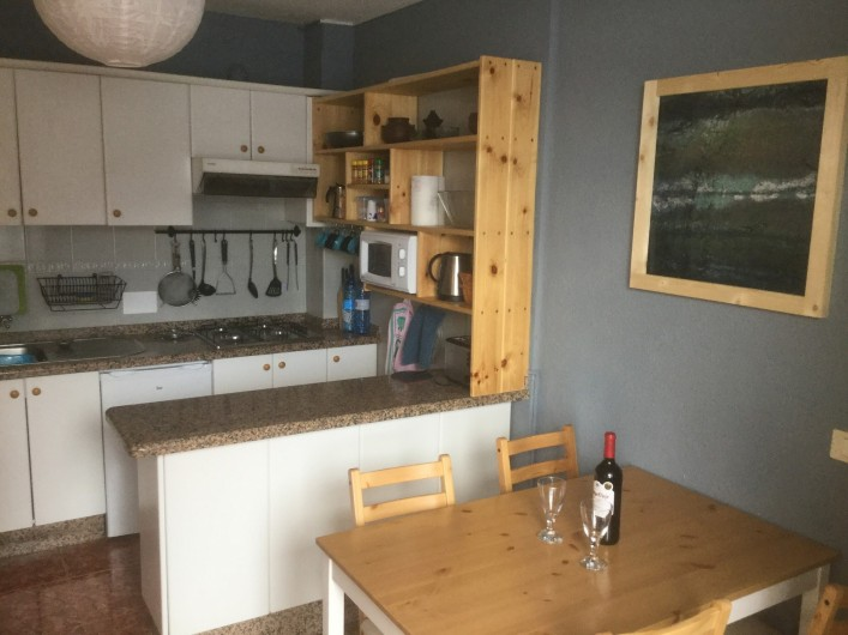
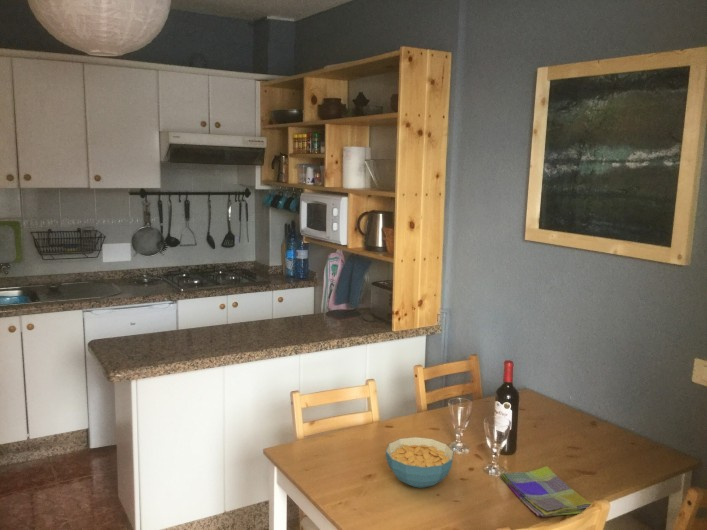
+ dish towel [499,465,593,518]
+ cereal bowl [385,436,455,489]
